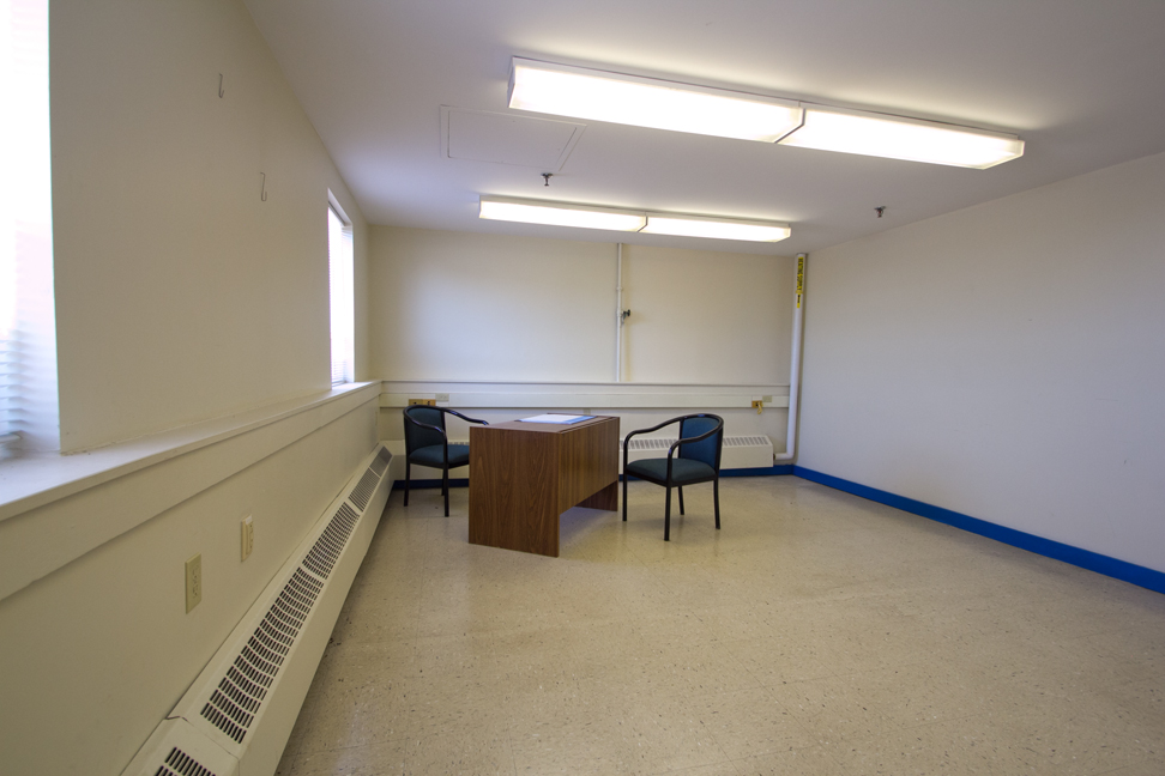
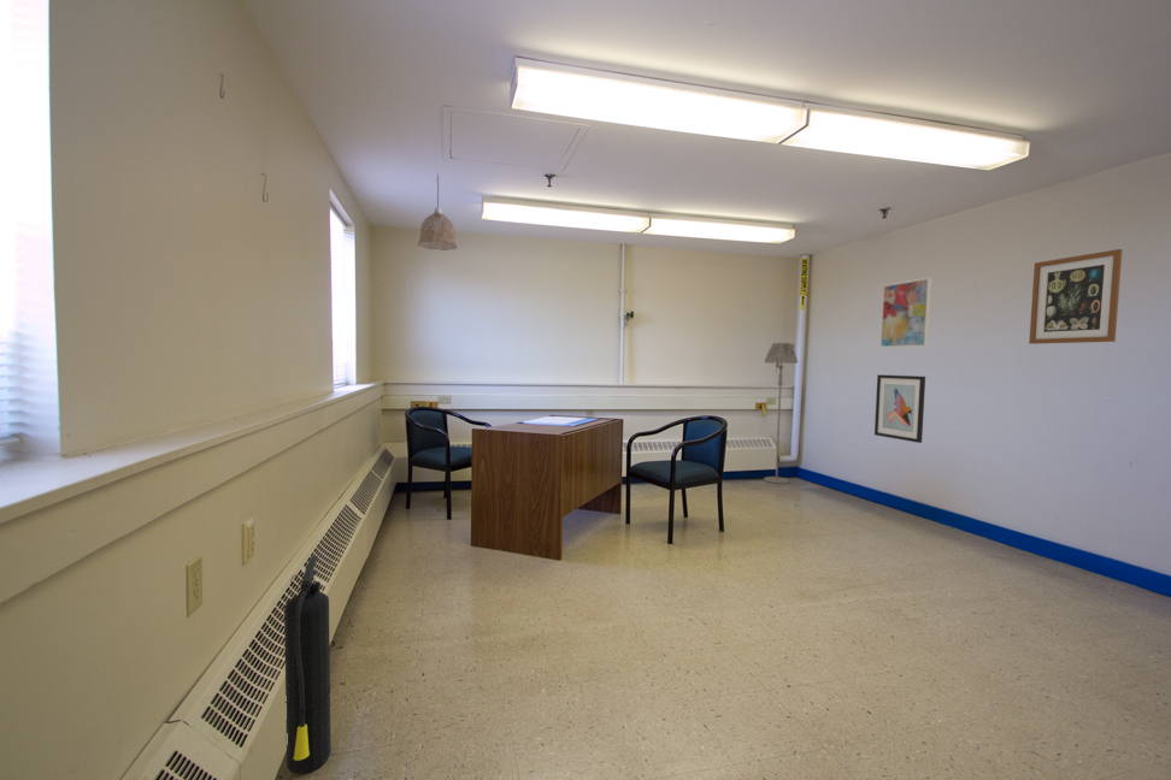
+ fire extinguisher [283,555,331,775]
+ wall art [873,373,926,444]
+ wall art [879,277,932,349]
+ pendant lamp [417,173,459,252]
+ wall art [1028,248,1123,345]
+ floor lamp [763,342,799,485]
